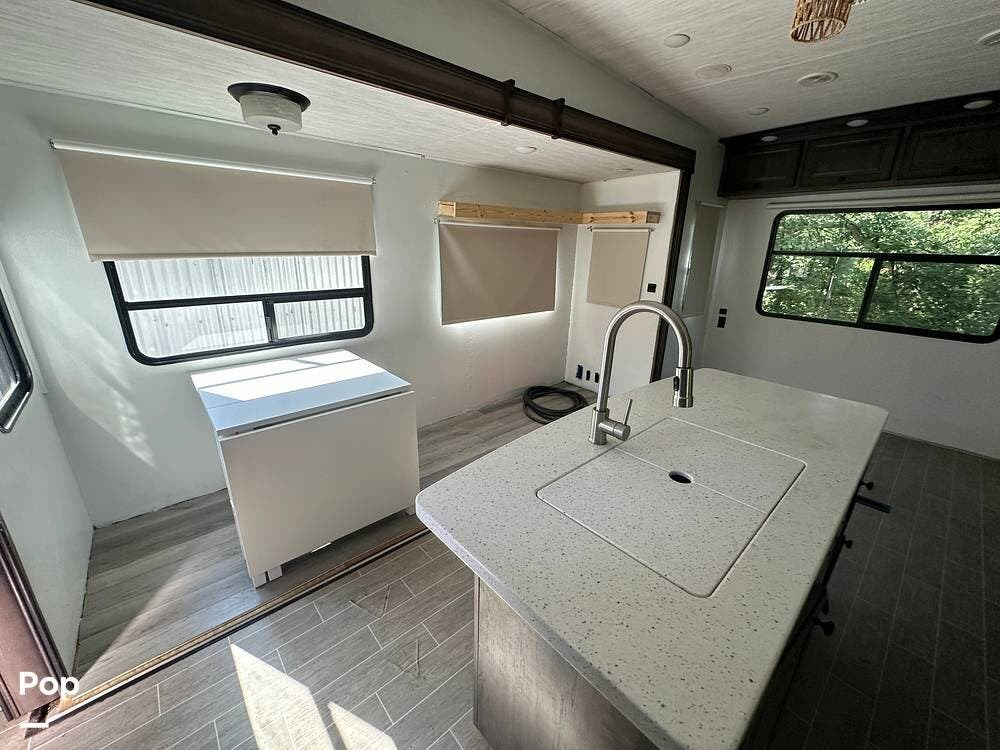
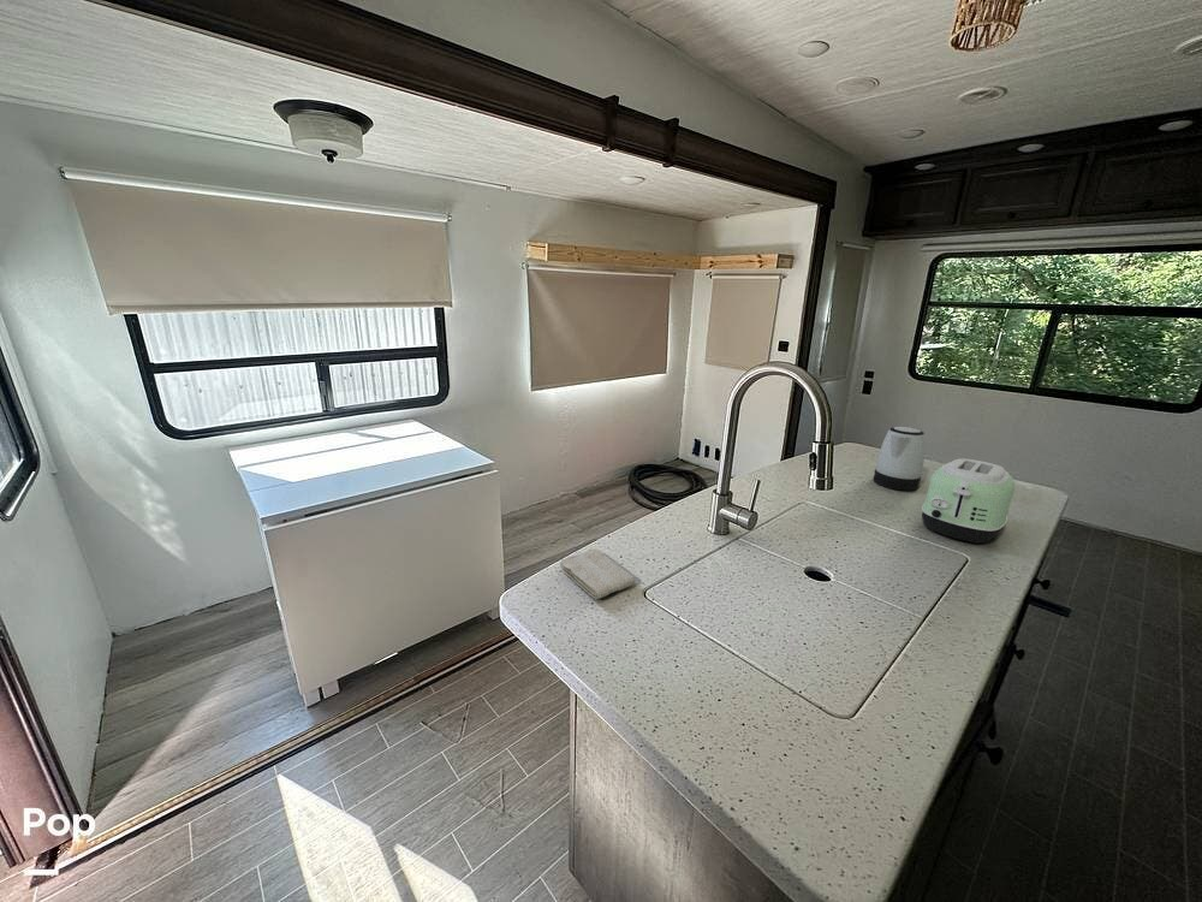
+ kettle [873,426,927,492]
+ toaster [921,457,1016,545]
+ washcloth [559,548,636,600]
